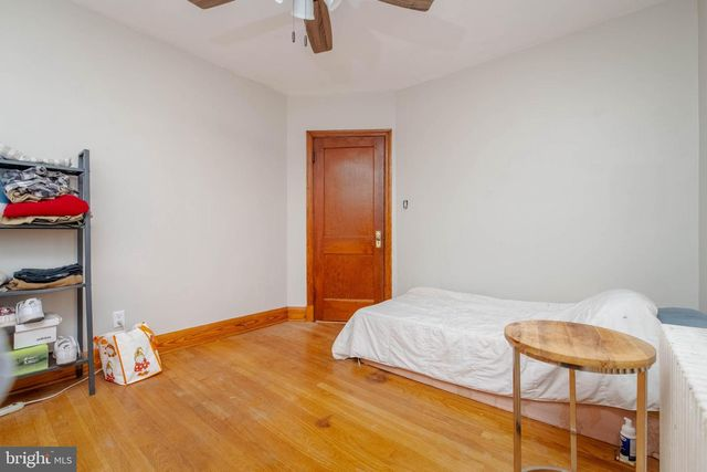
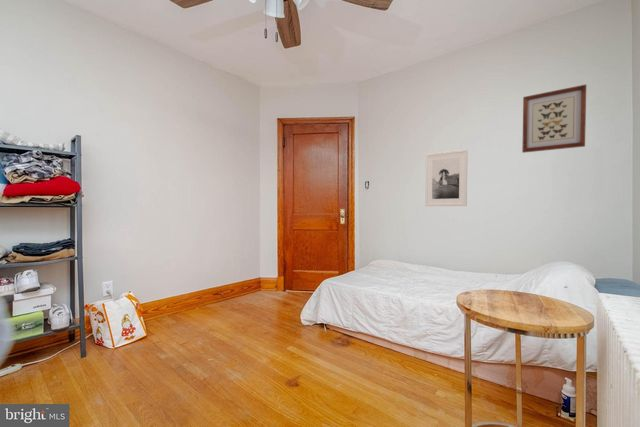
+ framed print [424,148,468,207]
+ wall art [521,84,587,154]
